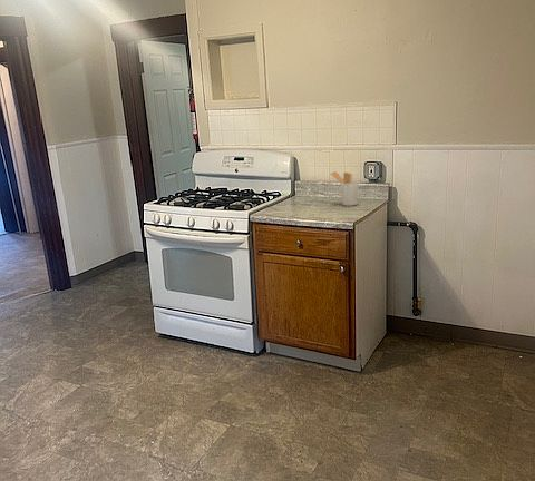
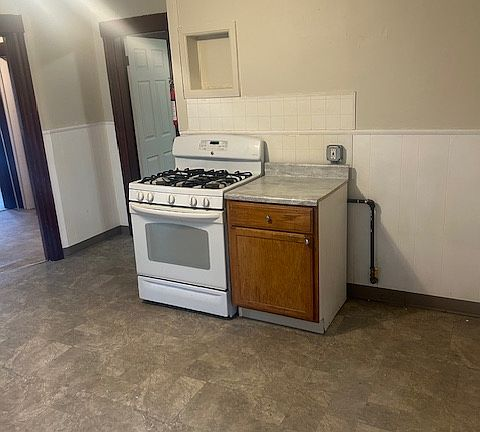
- utensil holder [330,170,360,207]
